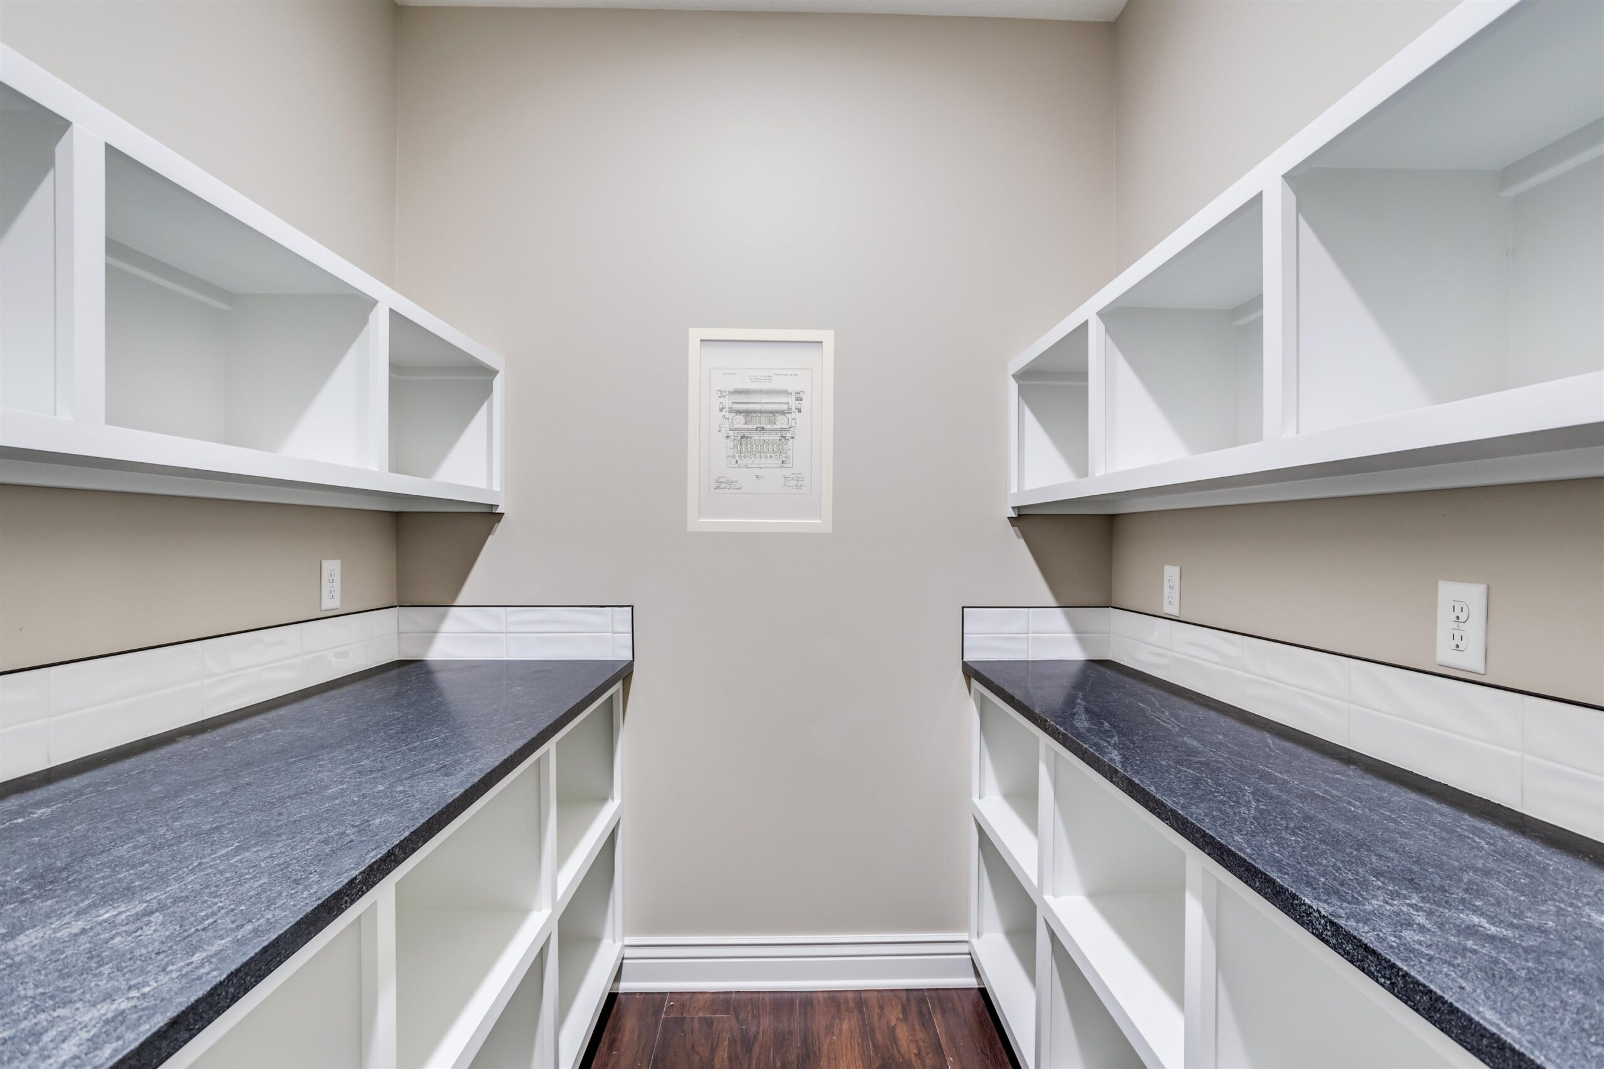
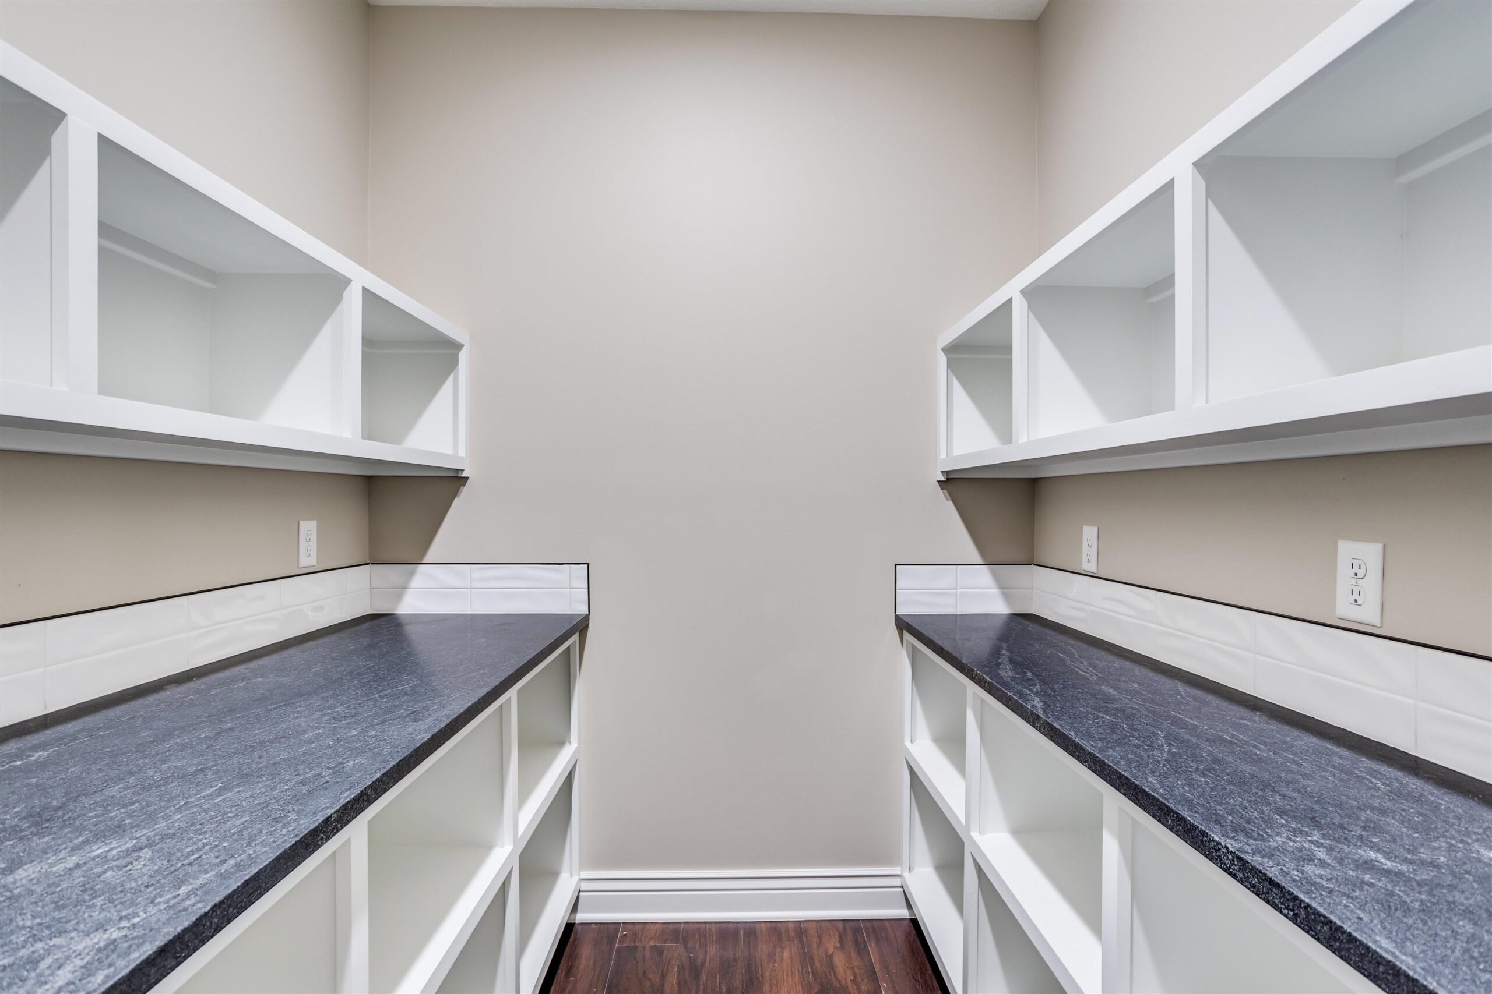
- wall art [686,328,834,533]
